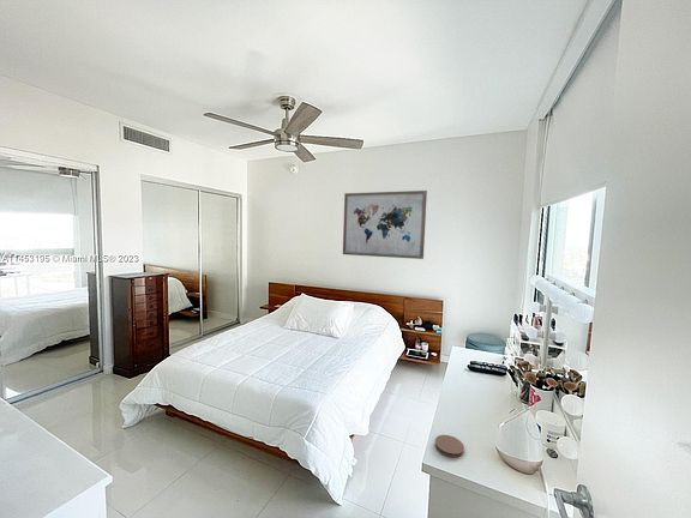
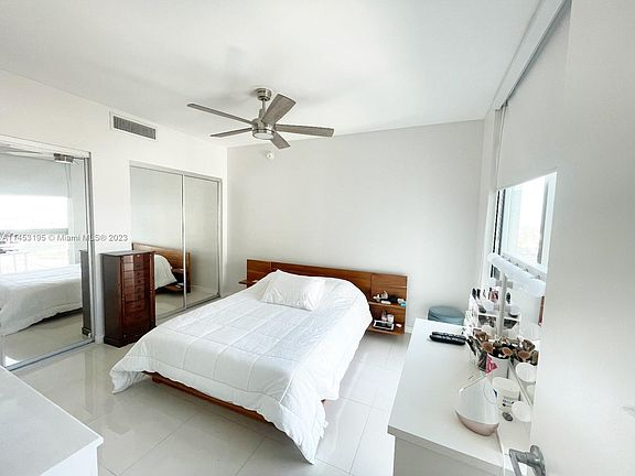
- wall art [342,189,428,260]
- coaster [434,434,465,458]
